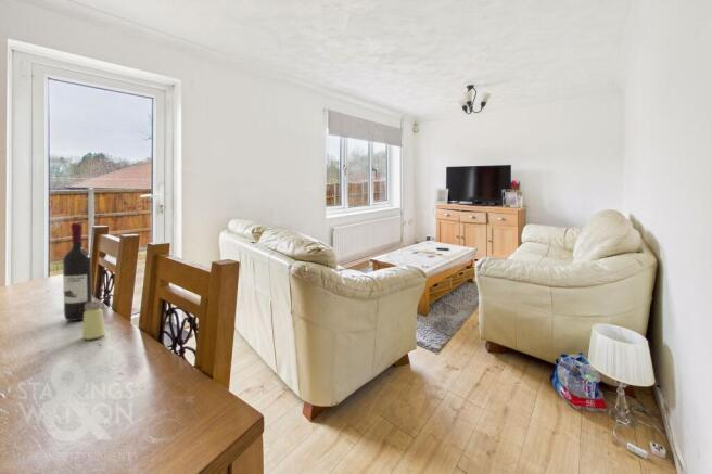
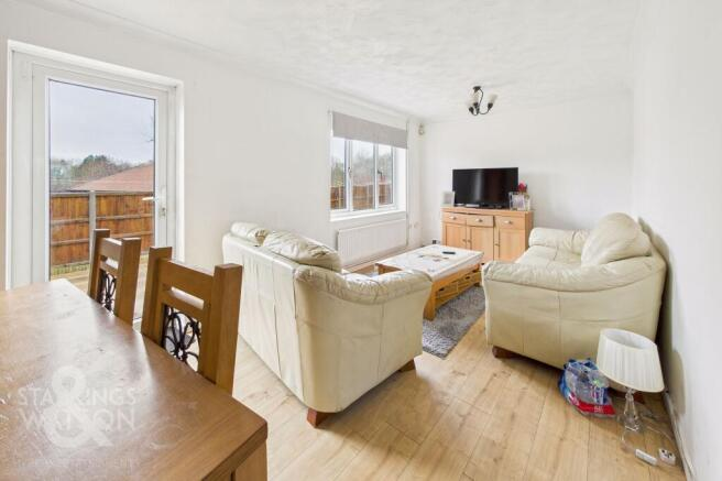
- wine bottle [62,222,93,322]
- saltshaker [81,299,106,341]
